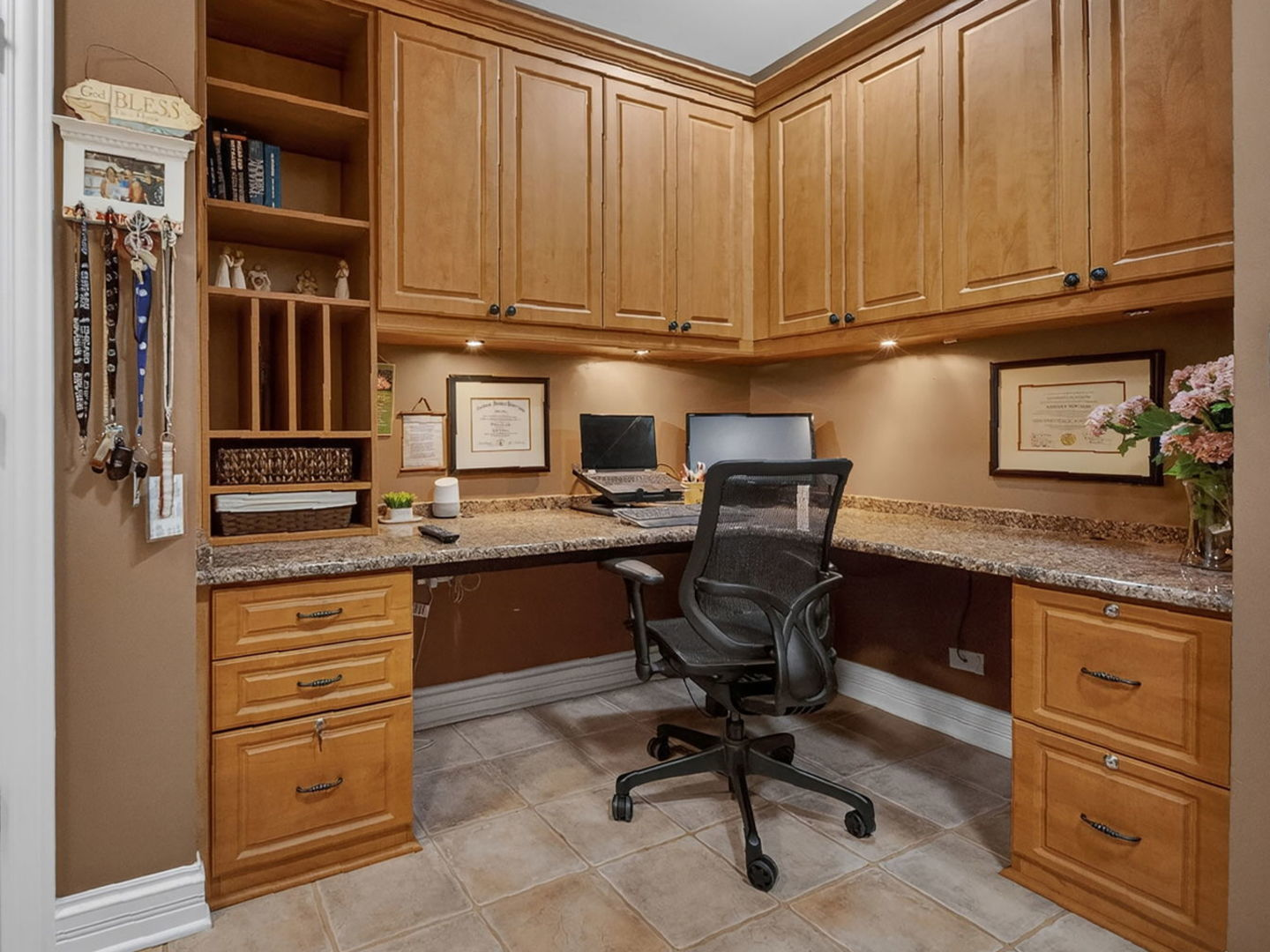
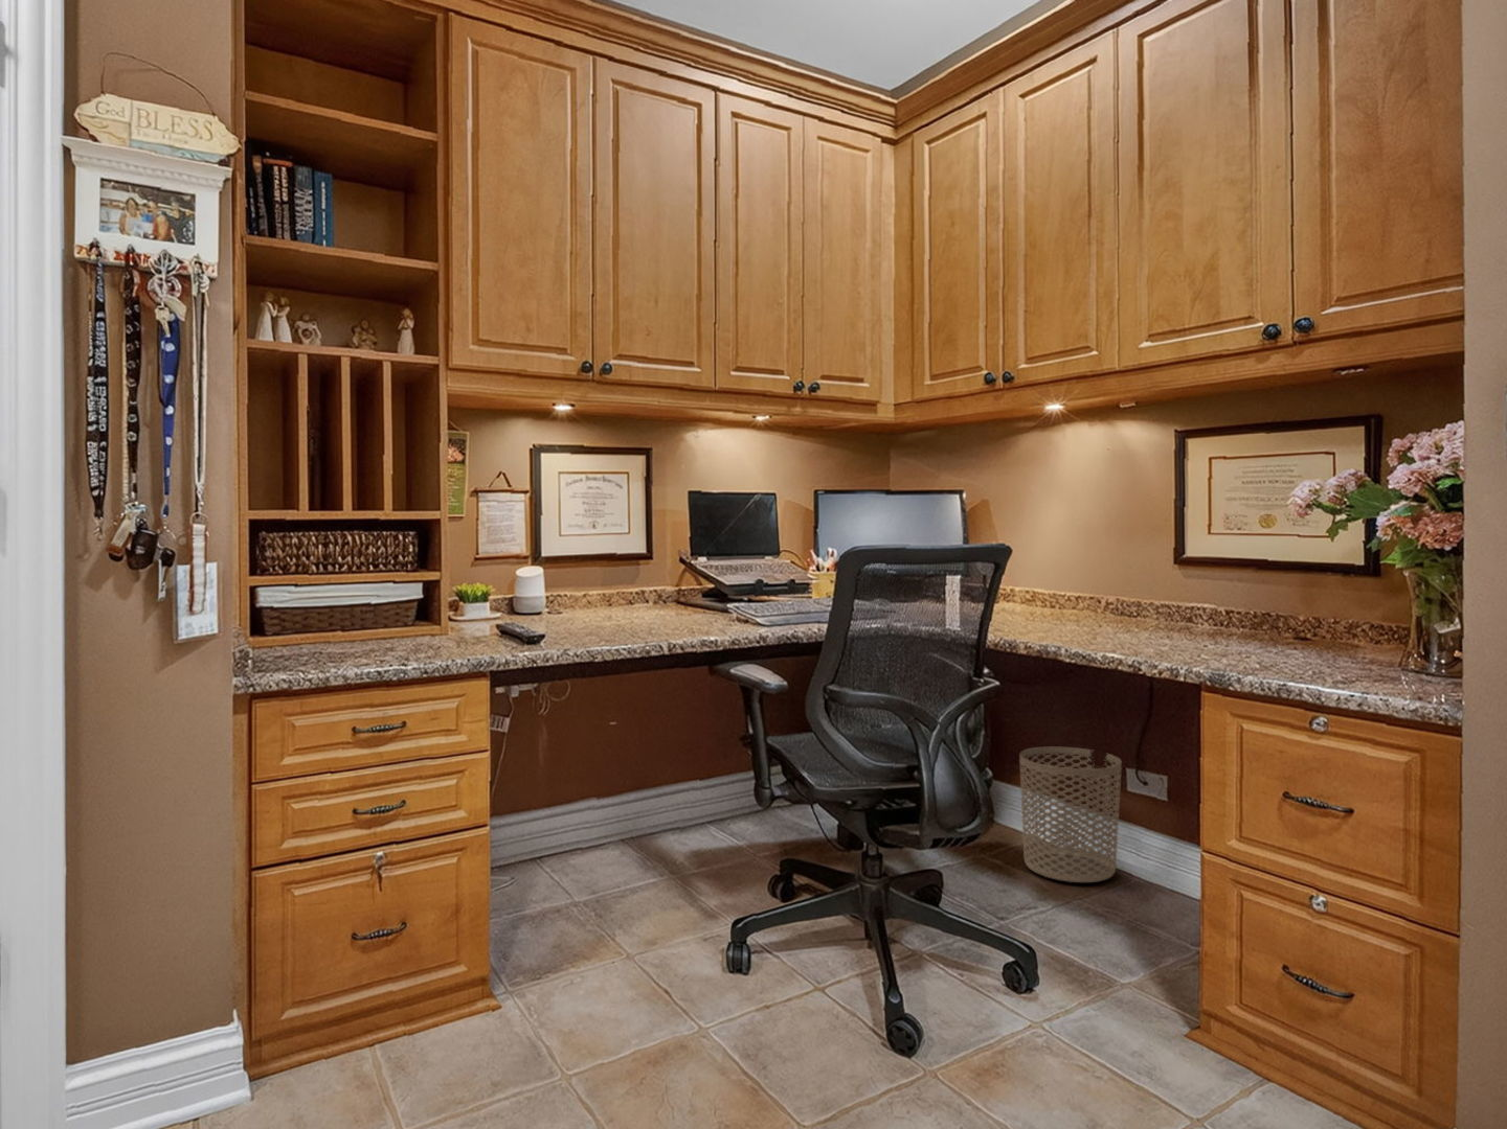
+ waste bin [1018,746,1121,884]
